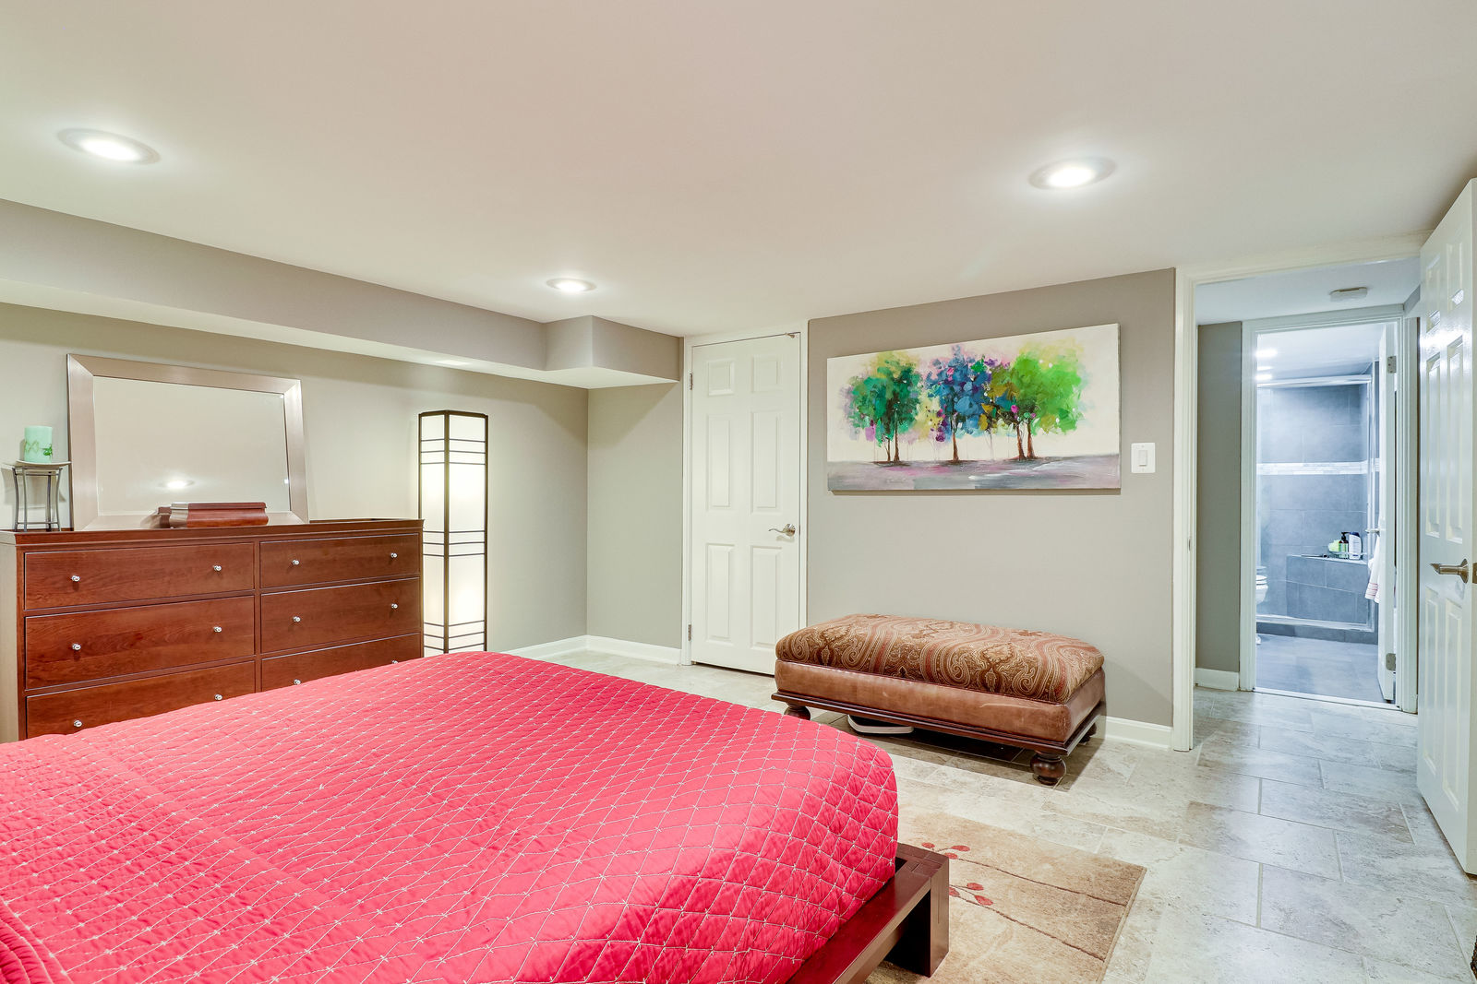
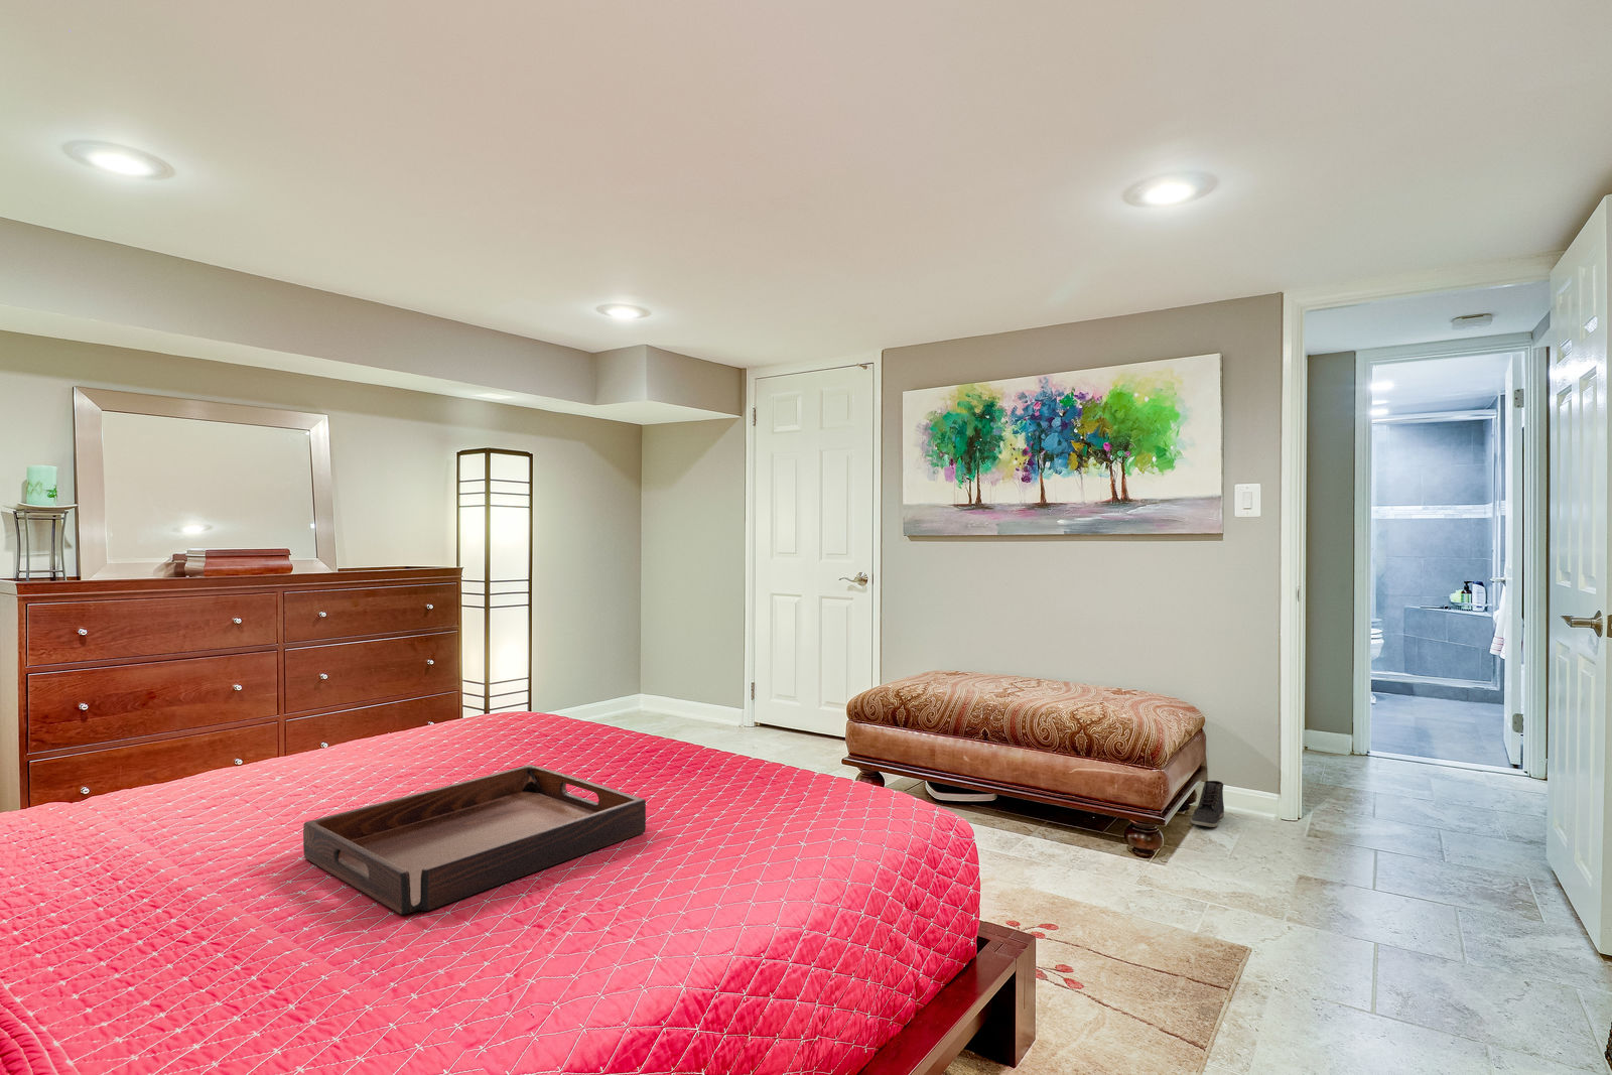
+ serving tray [302,764,646,915]
+ sneaker [1190,780,1225,828]
